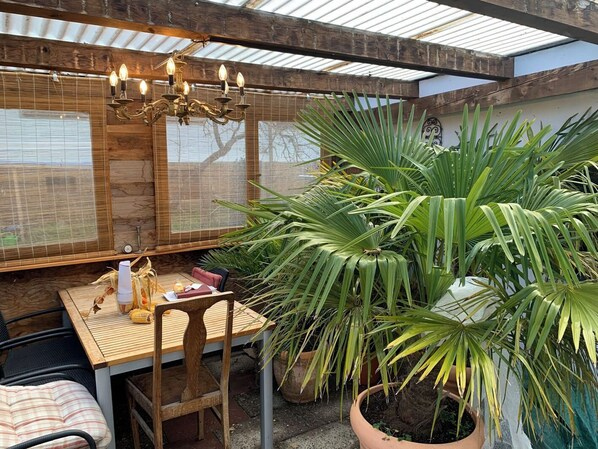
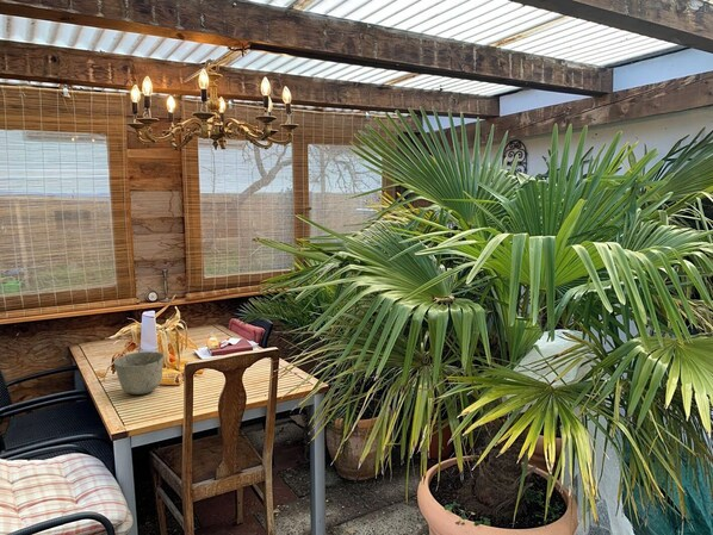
+ ceramic bowl [112,350,166,396]
